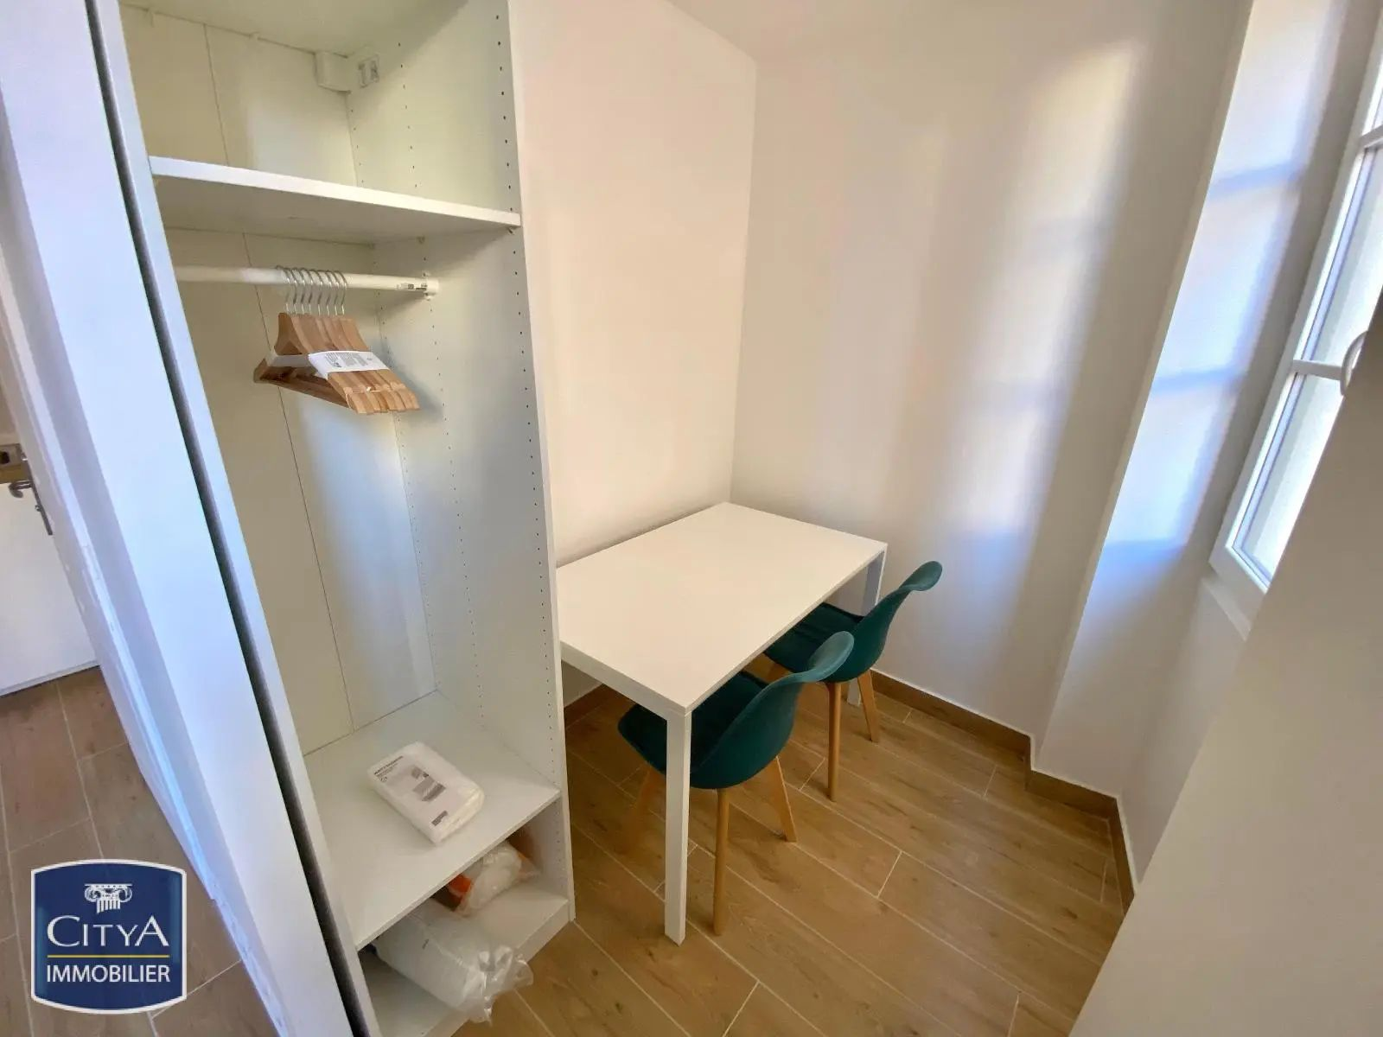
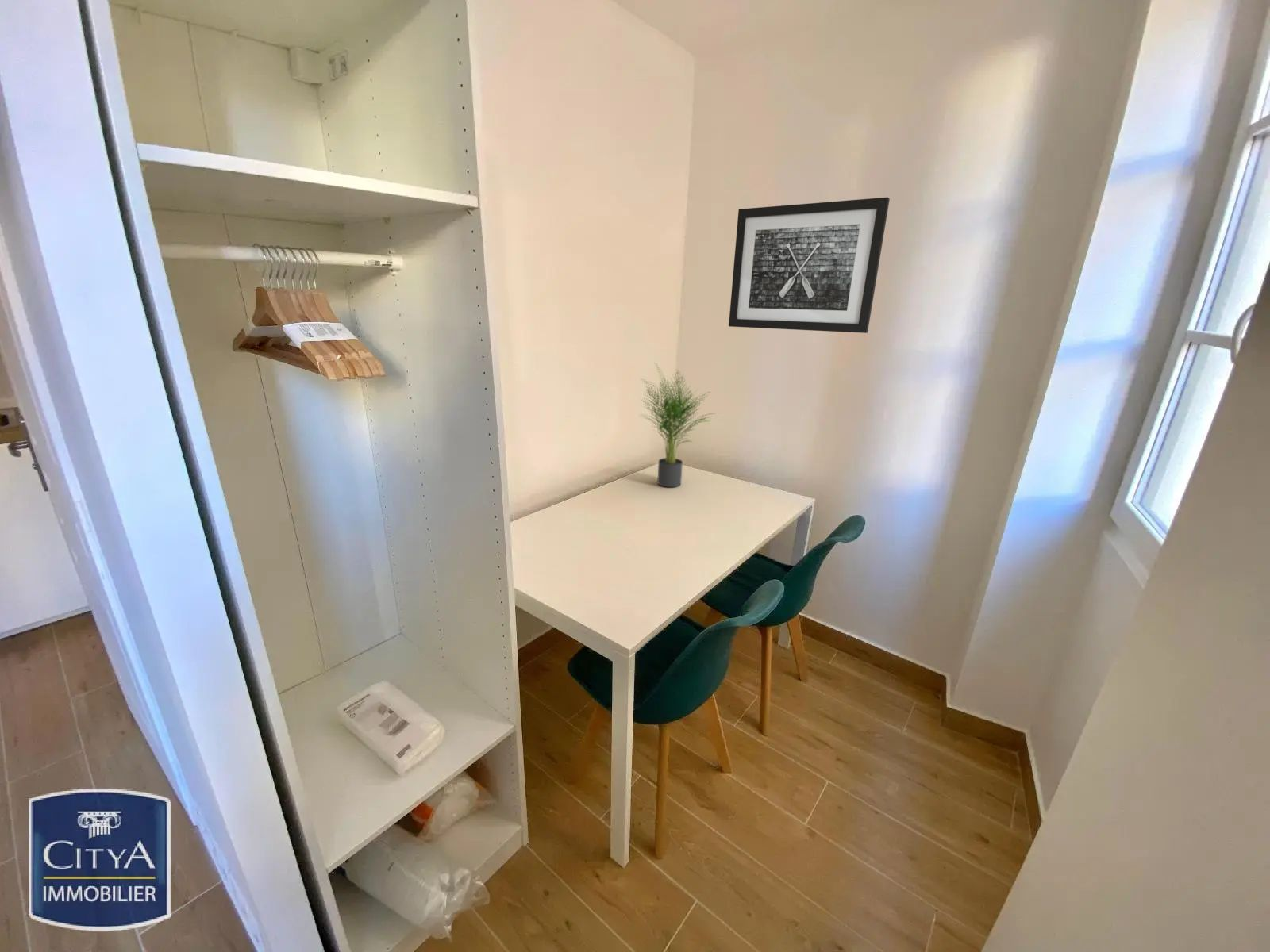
+ wall art [728,197,891,334]
+ potted plant [638,363,721,488]
